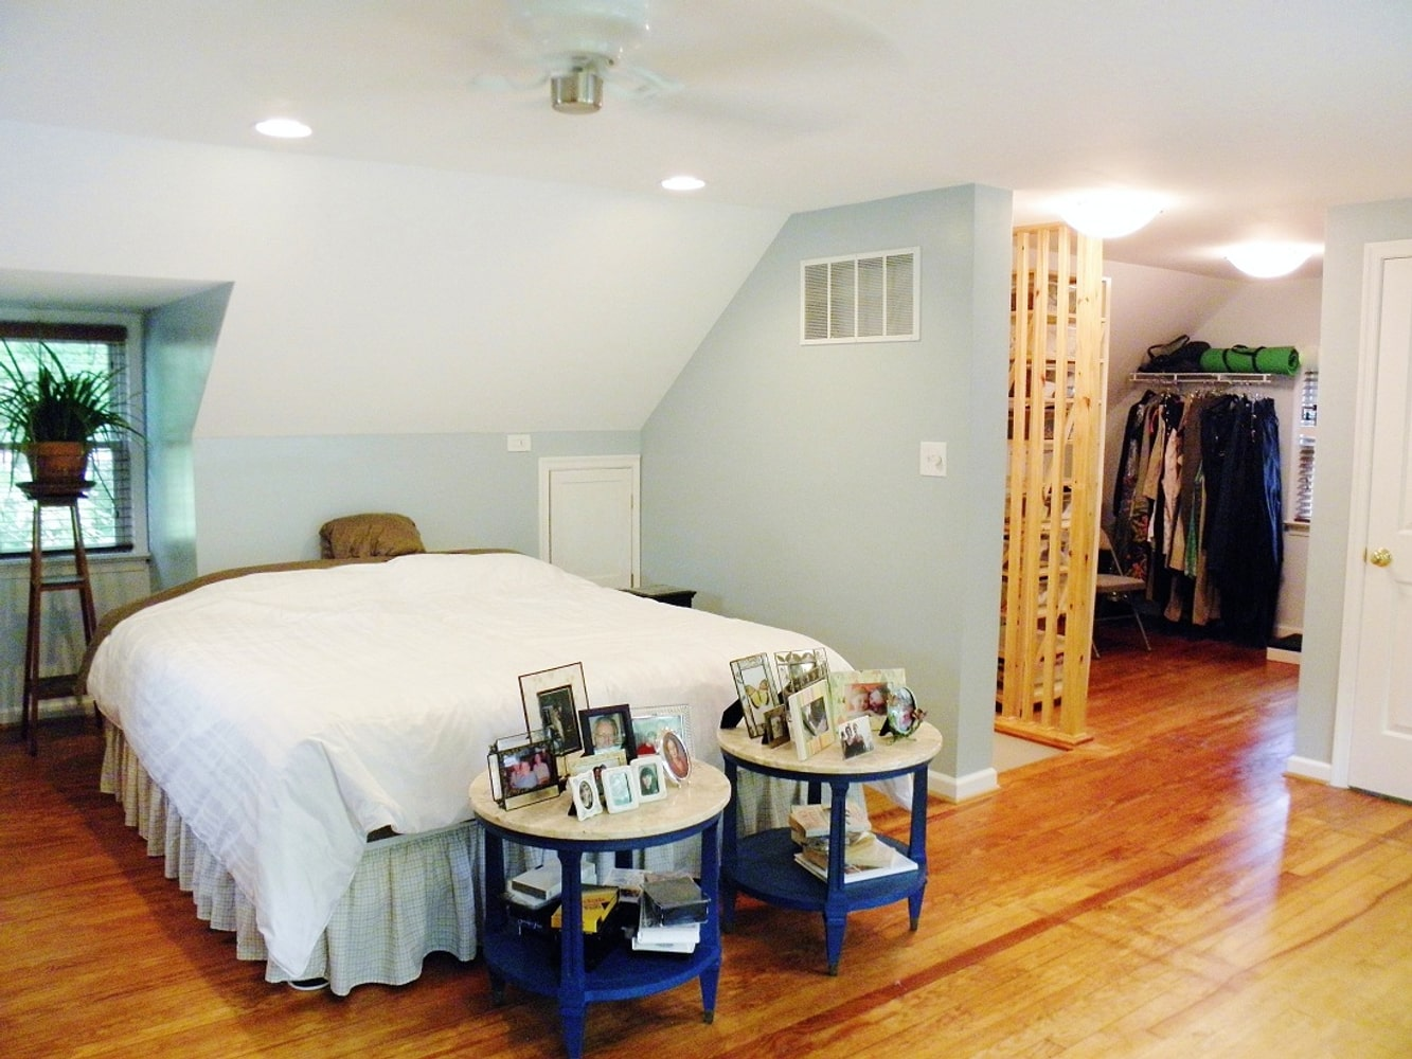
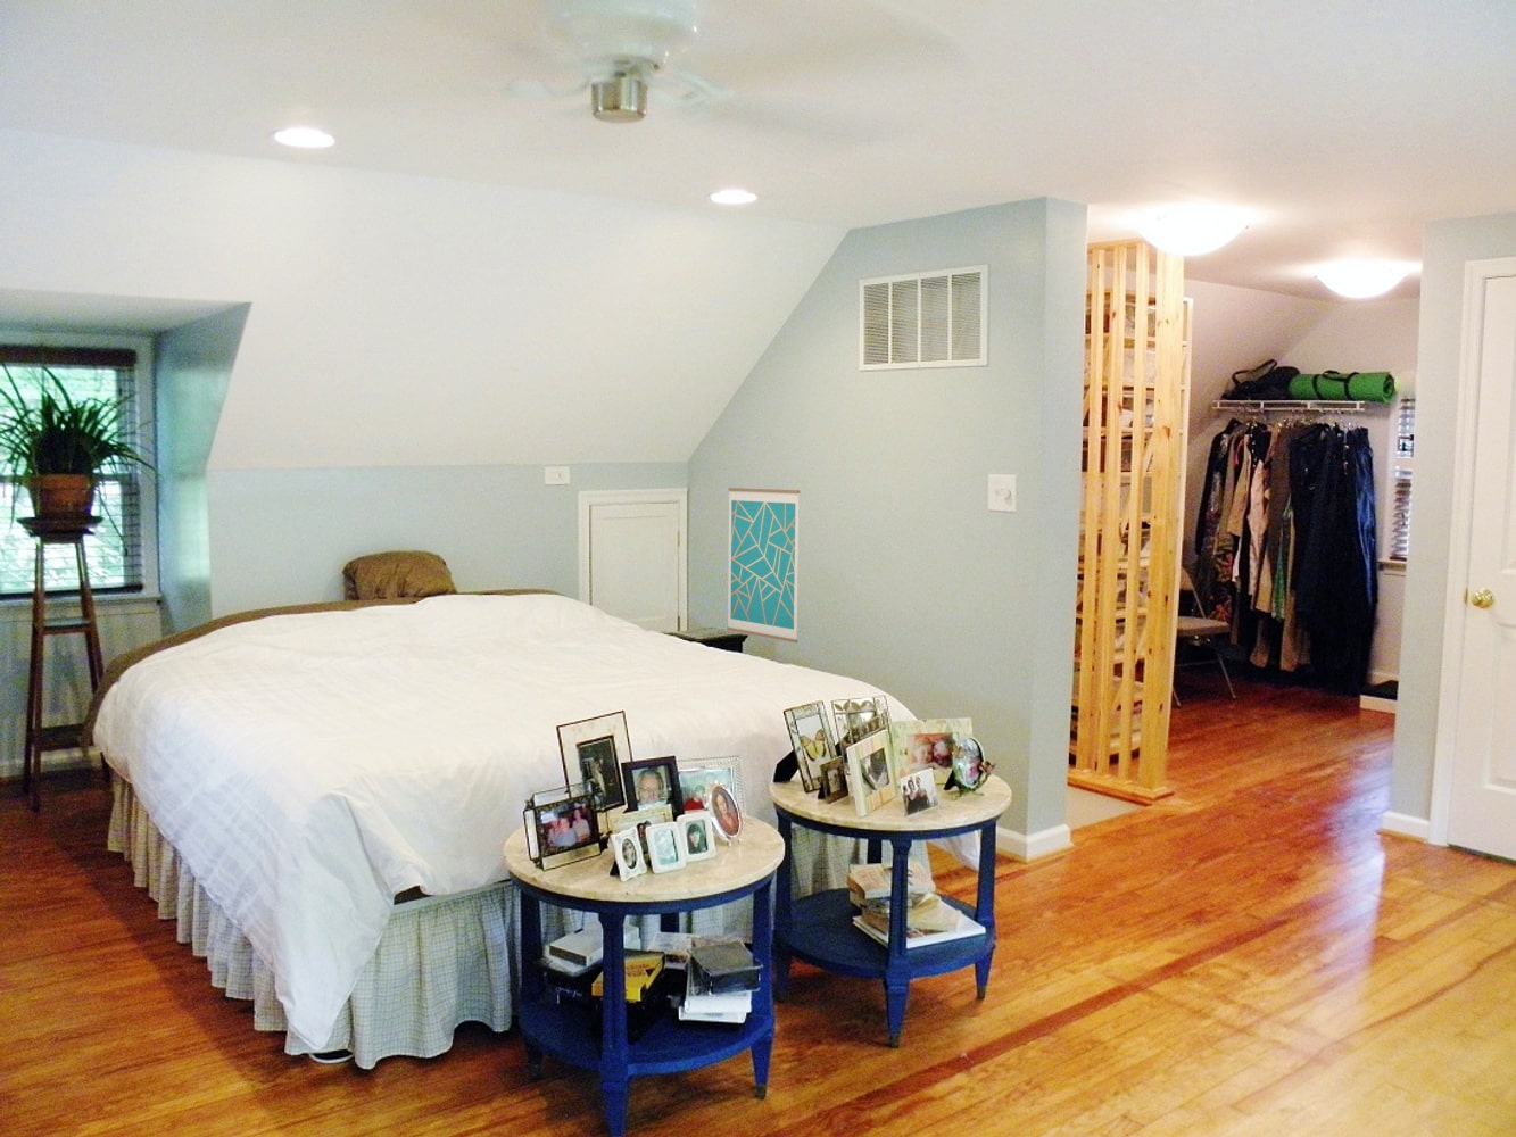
+ wall art [725,486,800,644]
